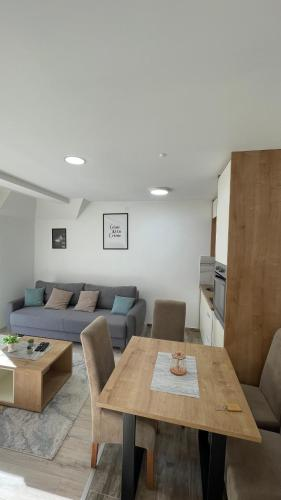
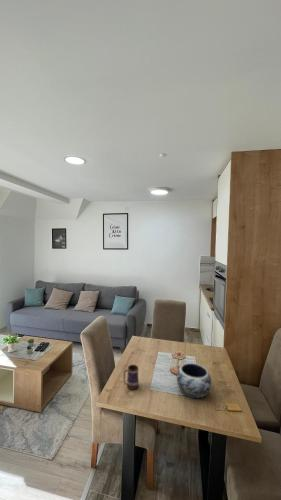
+ mug [122,364,140,391]
+ decorative bowl [176,362,212,399]
